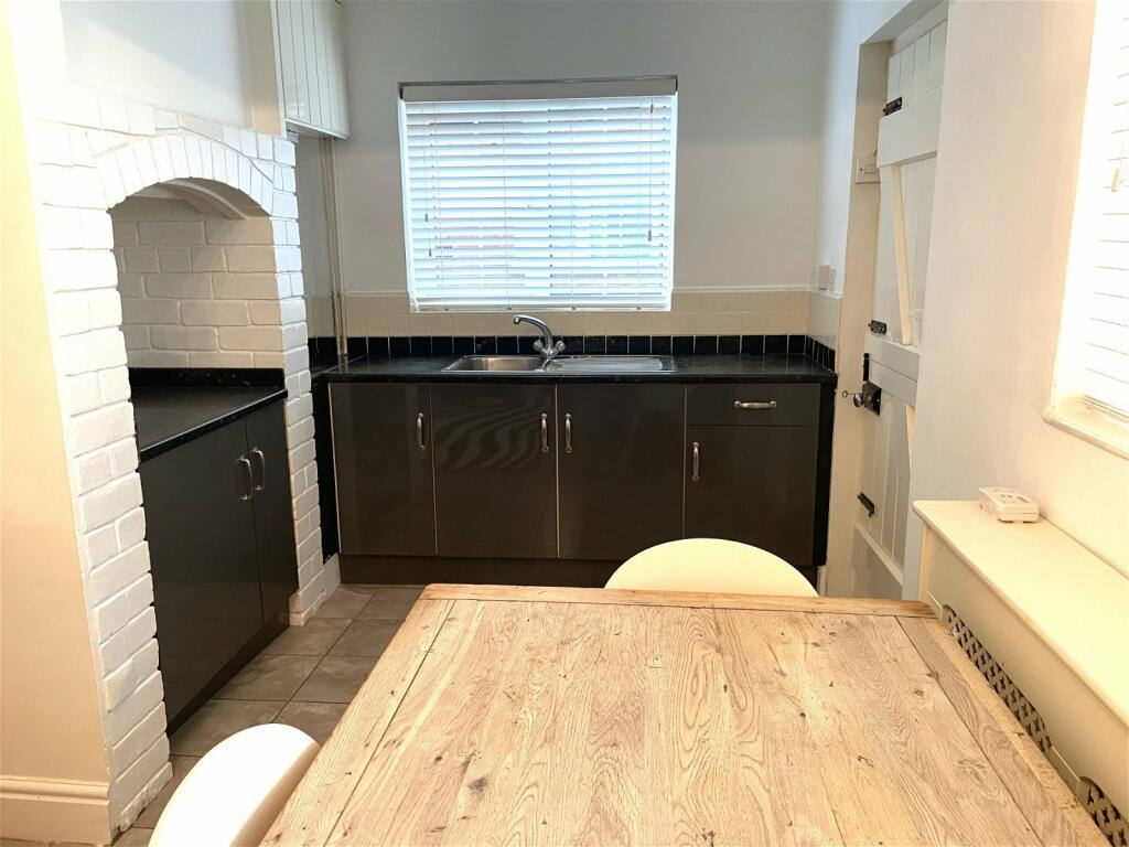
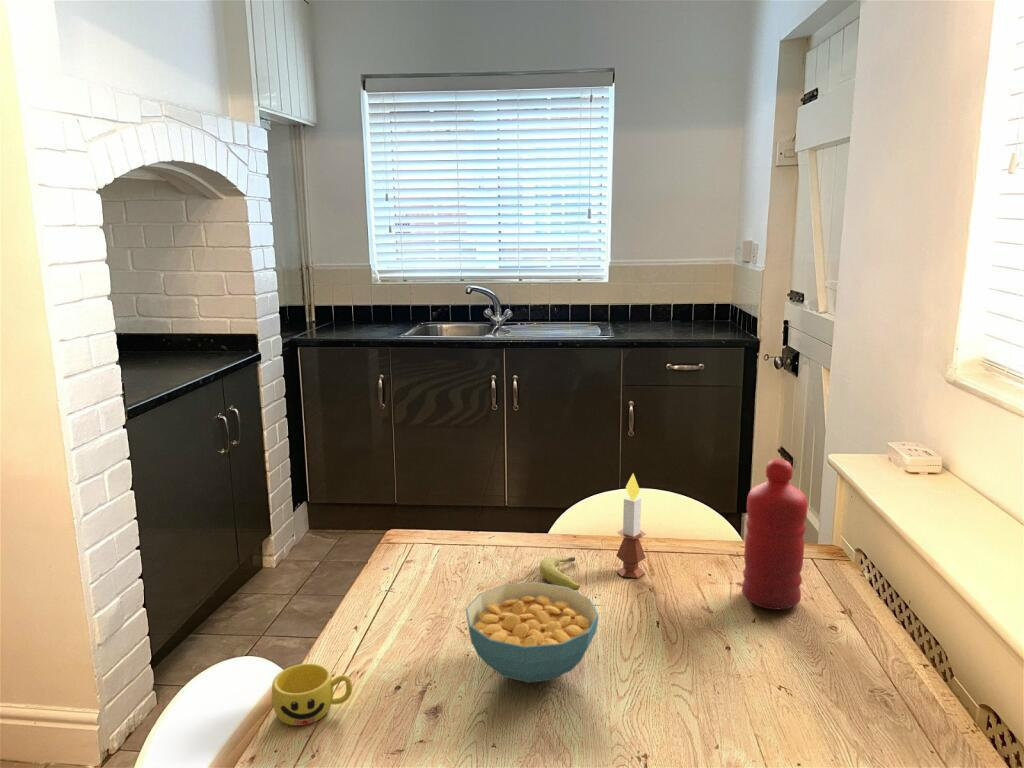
+ candle [615,473,647,579]
+ cereal bowl [465,581,600,684]
+ water bottle [741,458,809,611]
+ cup [271,662,353,726]
+ fruit [539,555,580,591]
